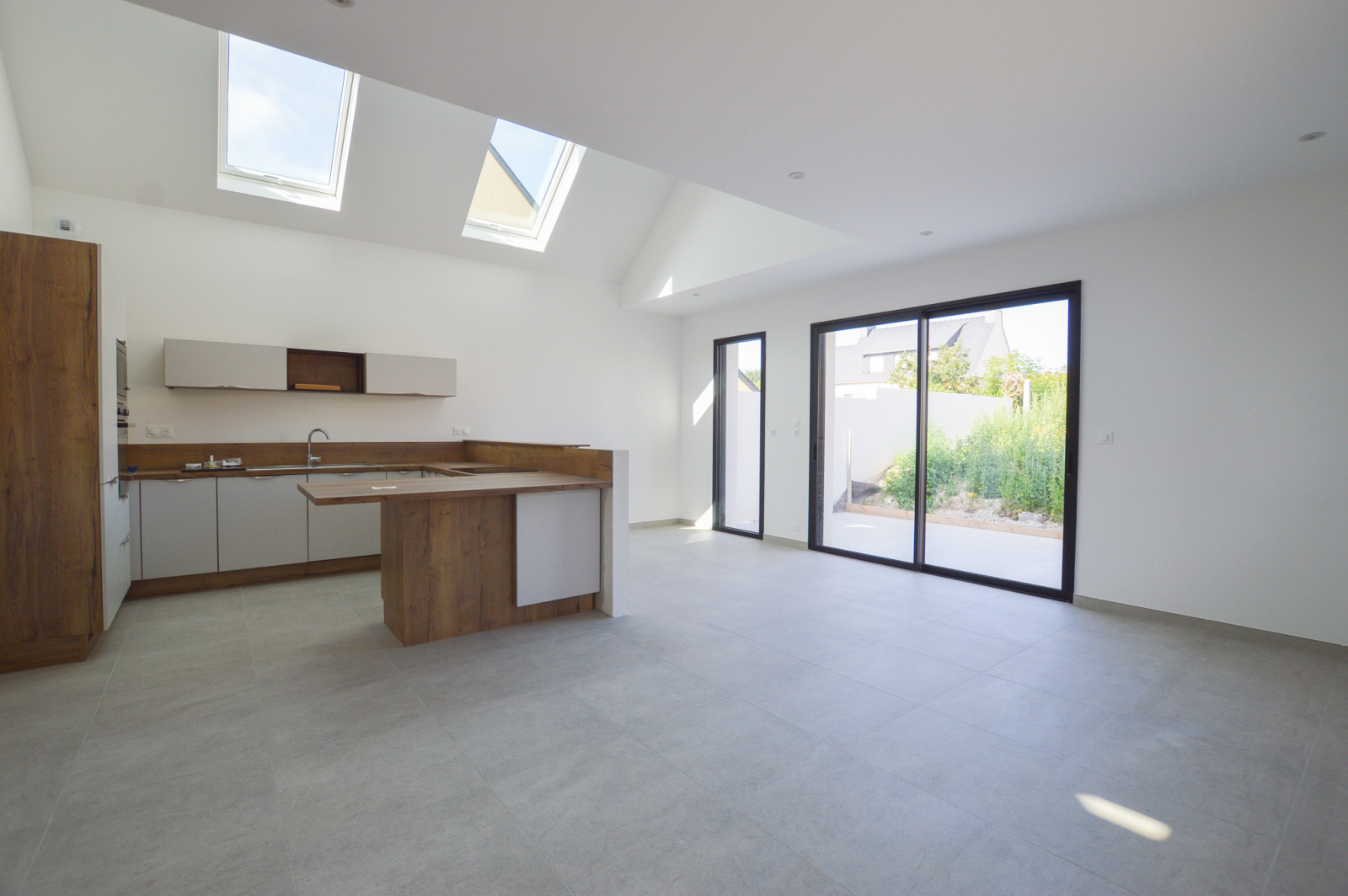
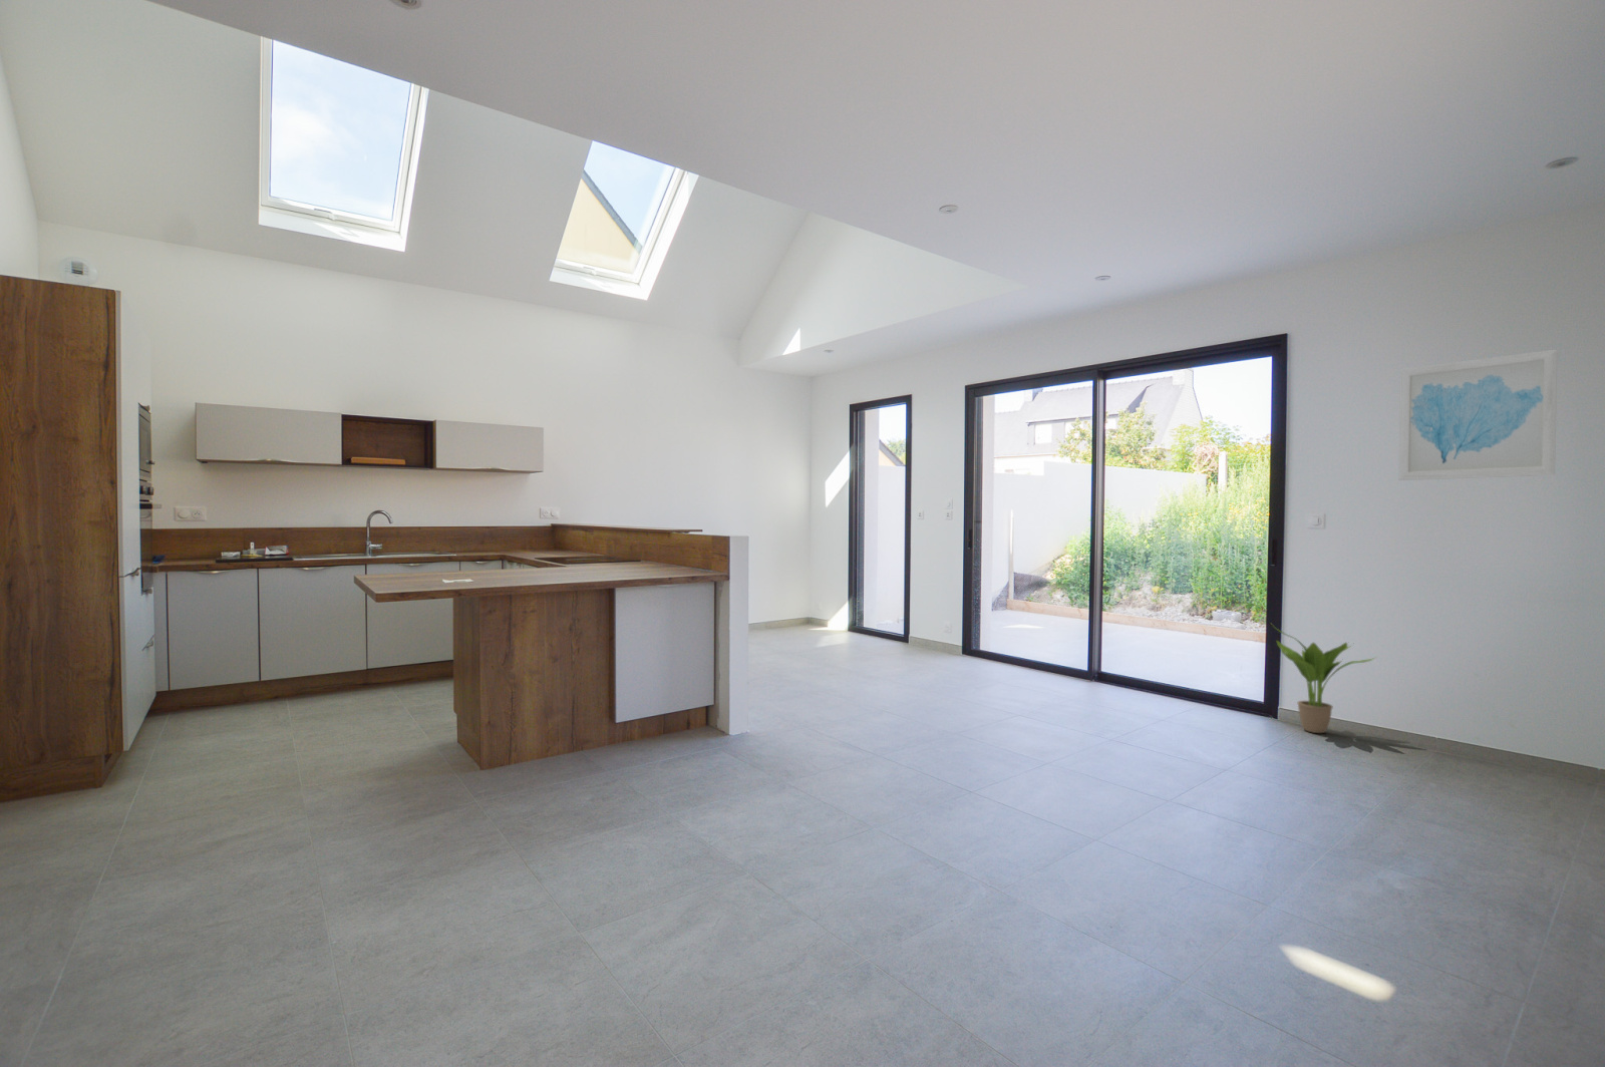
+ potted plant [1270,624,1378,734]
+ wall art [1398,349,1559,481]
